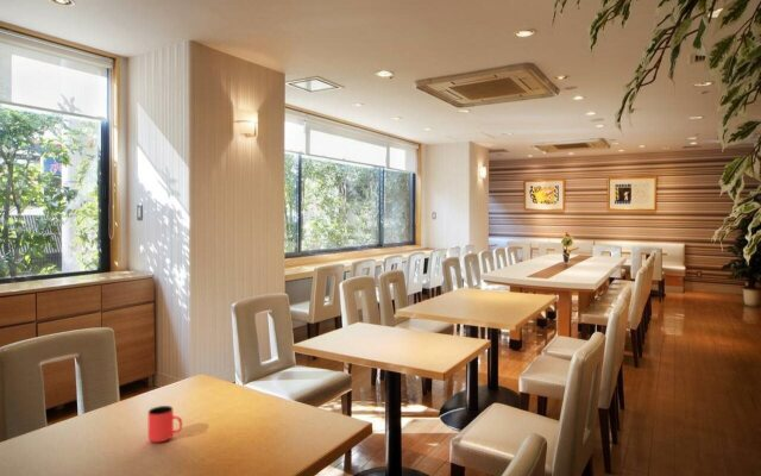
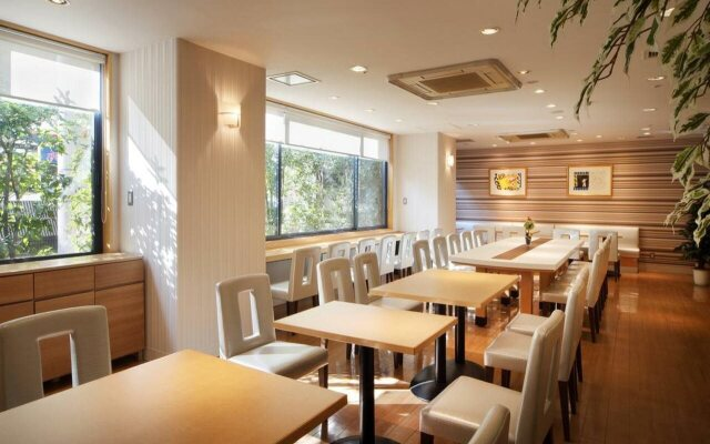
- cup [146,405,183,444]
